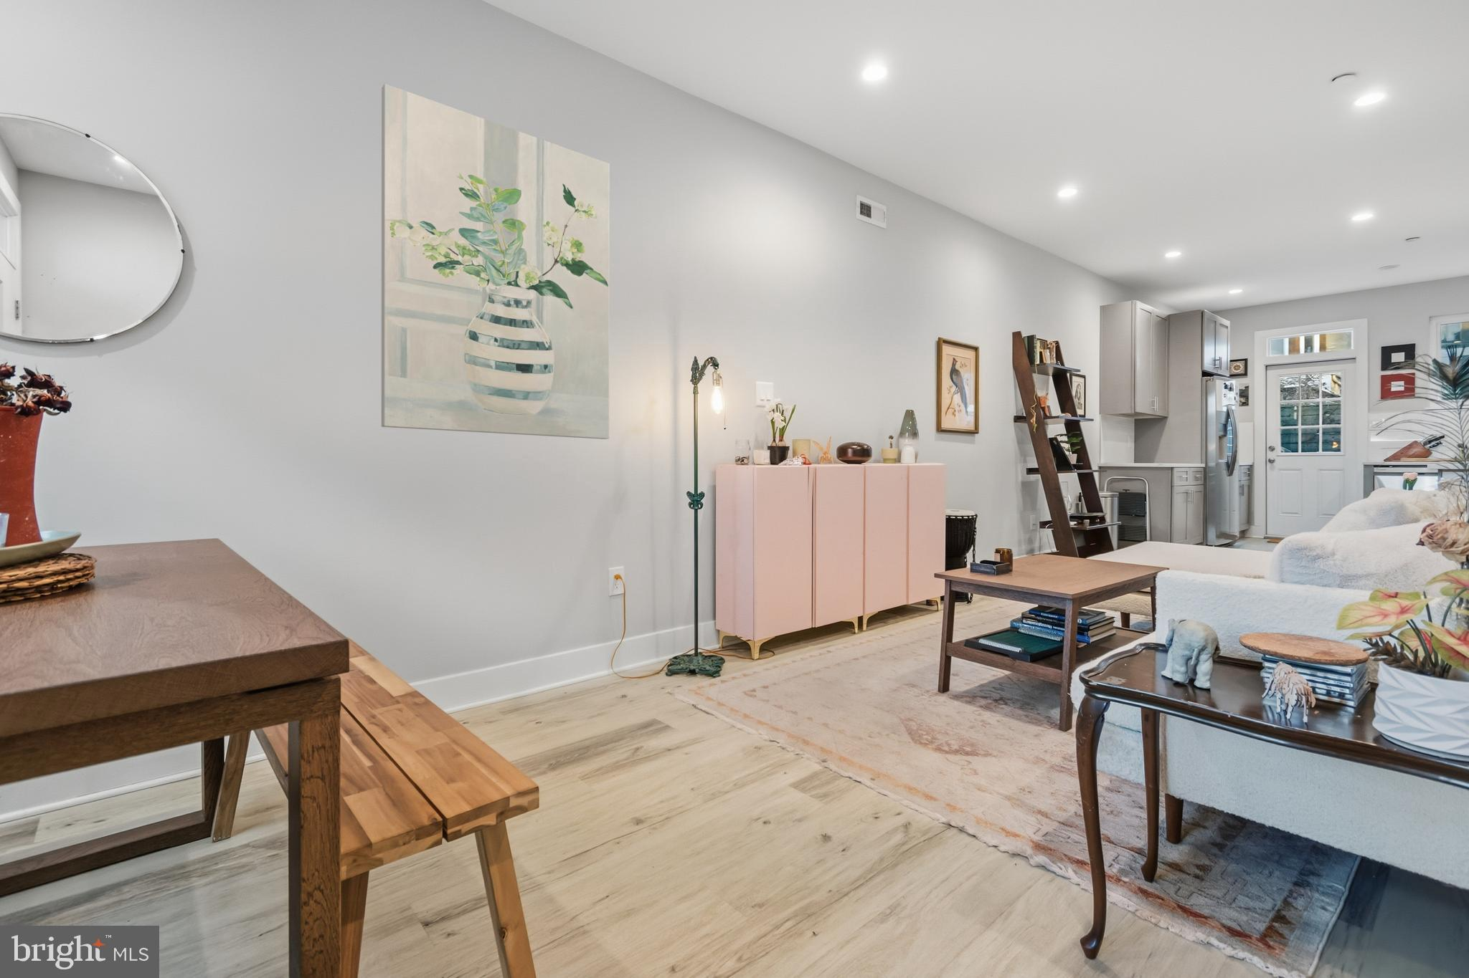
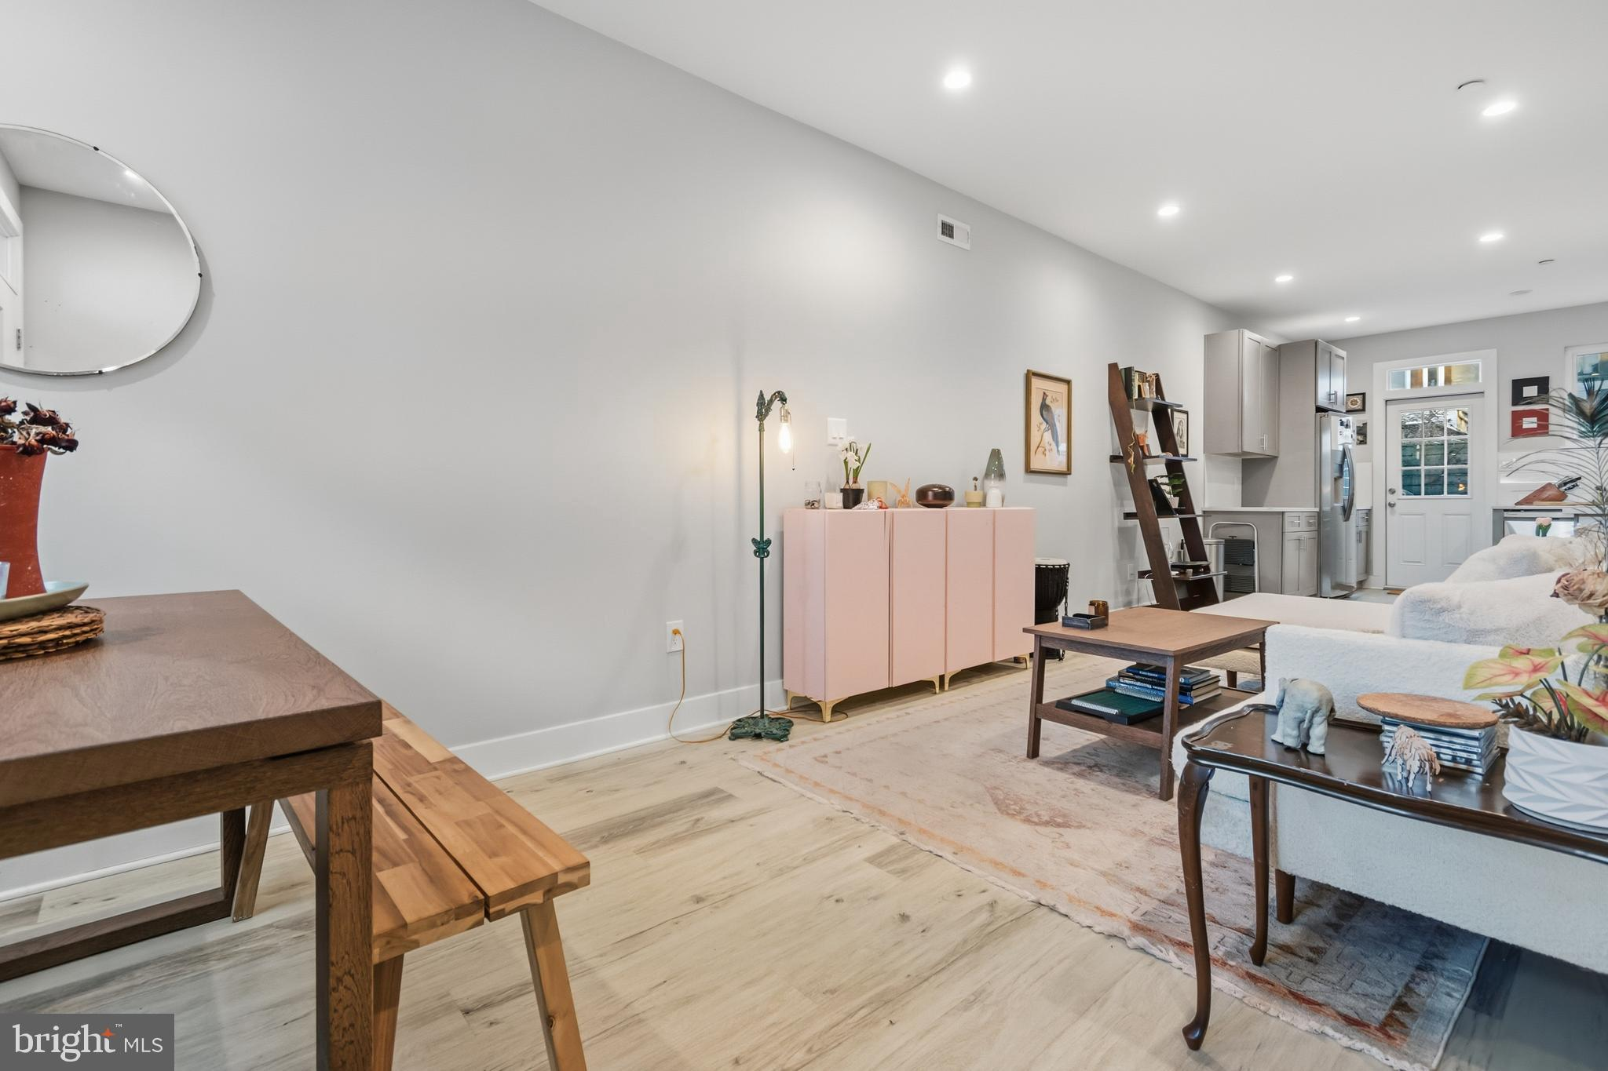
- wall art [381,83,611,440]
